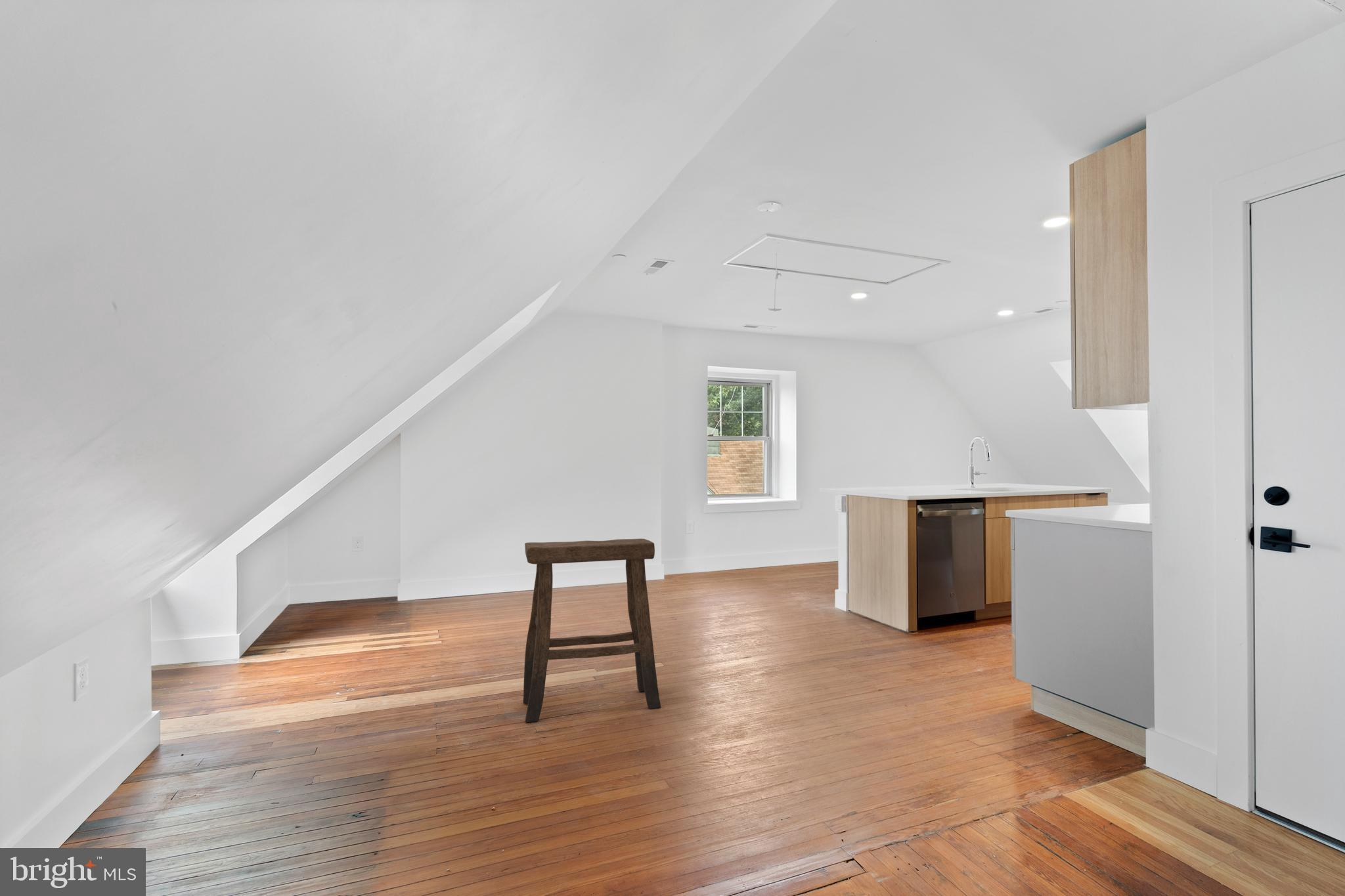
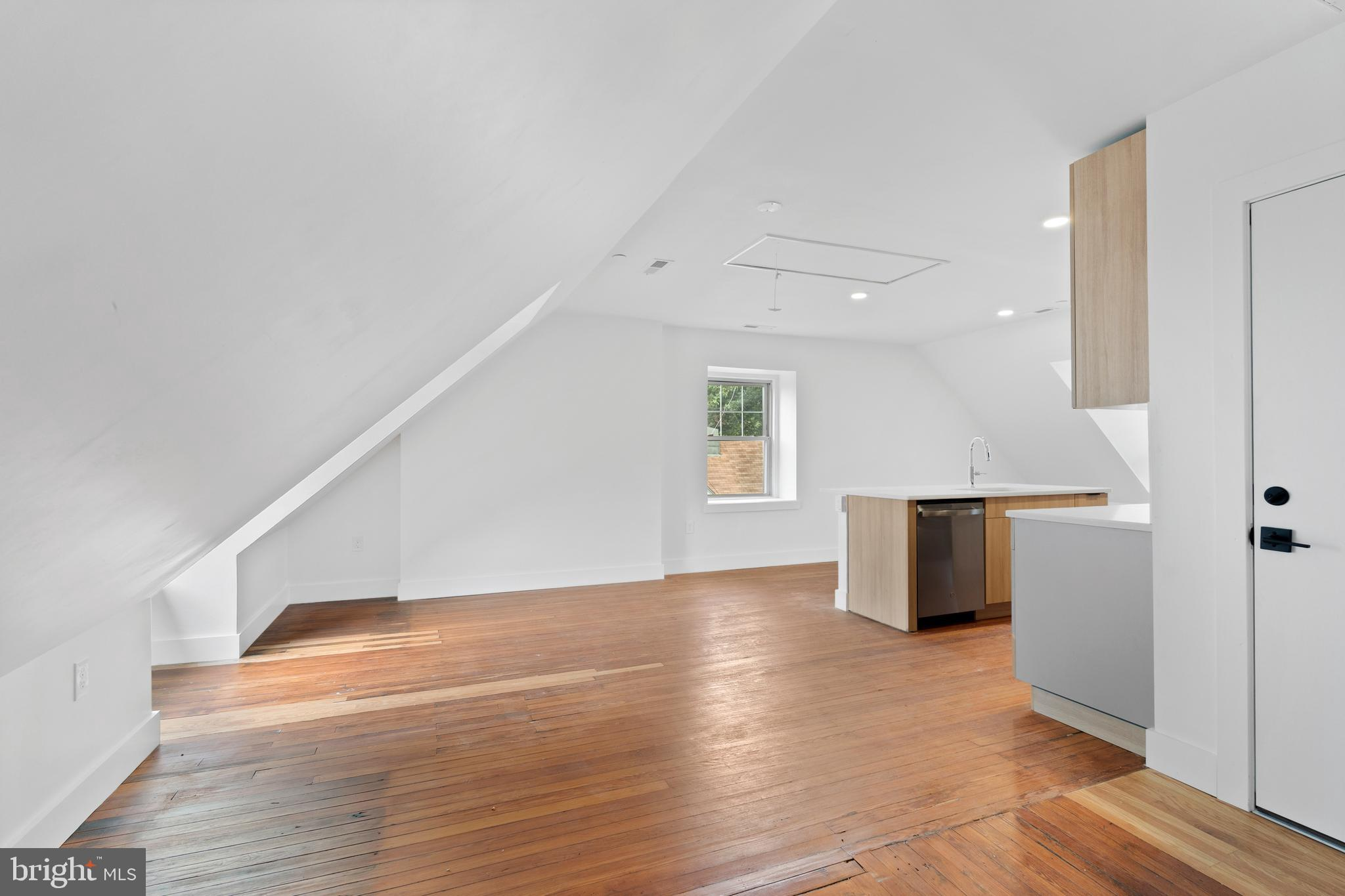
- stool [522,538,661,723]
